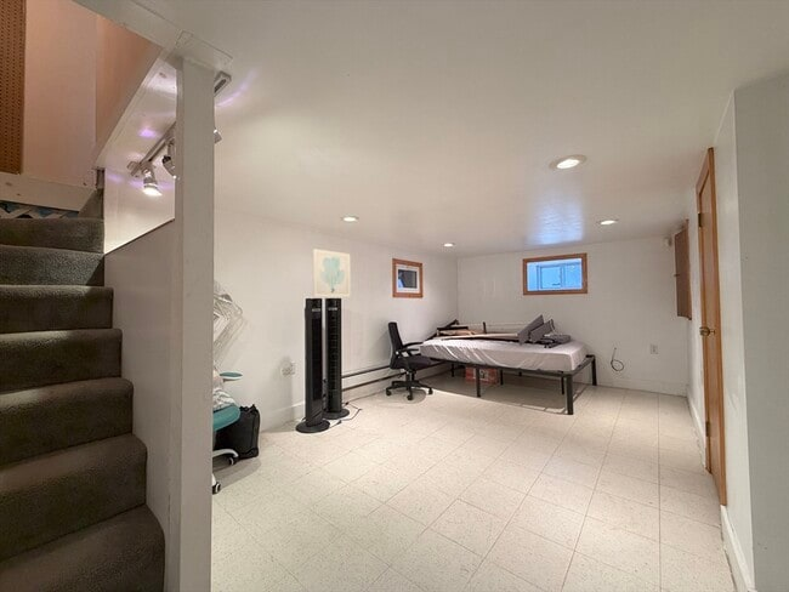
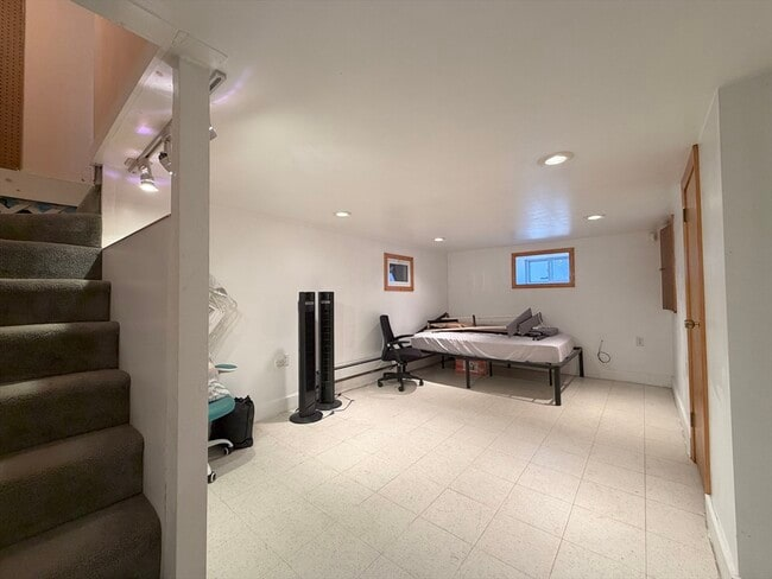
- wall art [312,247,352,298]
